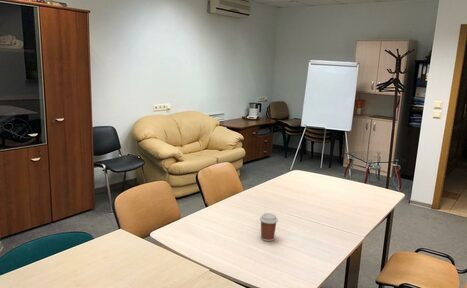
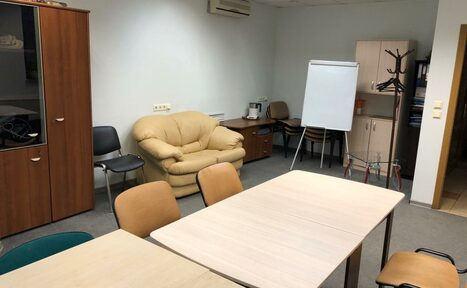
- coffee cup [259,212,279,242]
